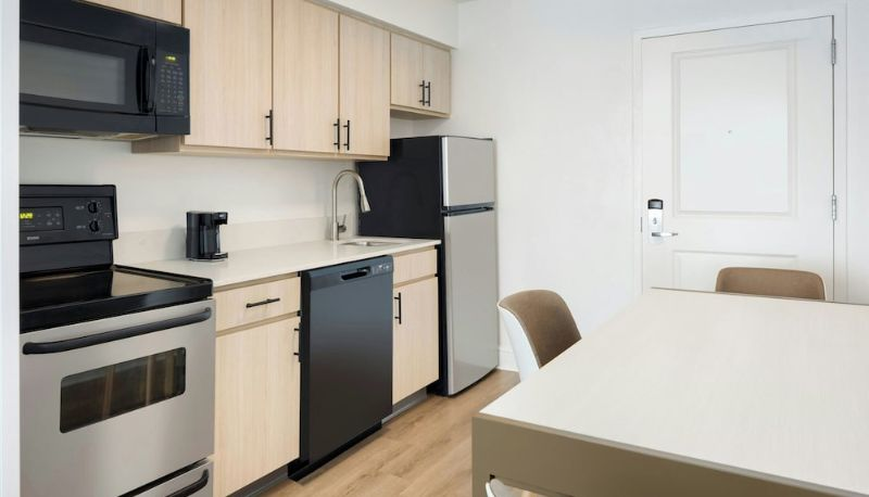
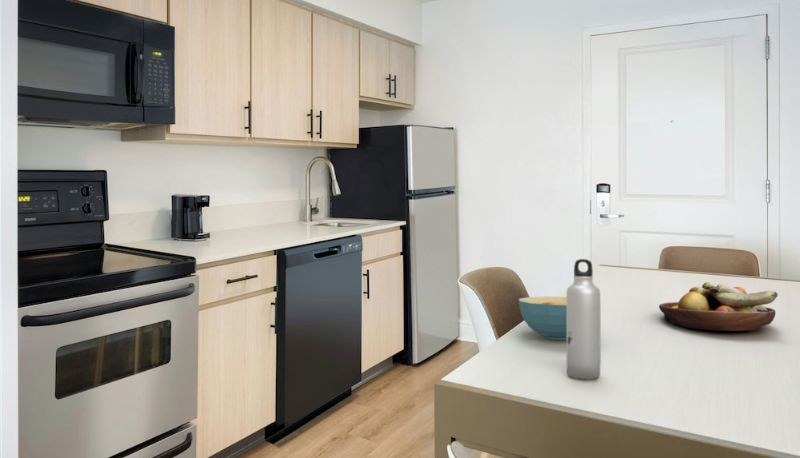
+ water bottle [566,258,602,380]
+ fruit bowl [658,281,779,332]
+ cereal bowl [518,296,567,341]
